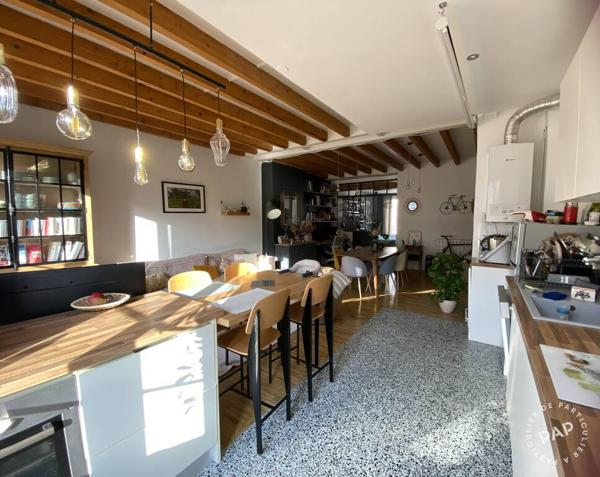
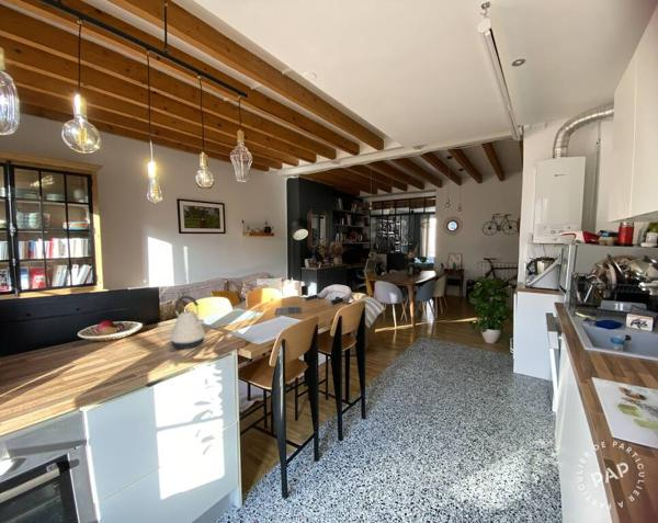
+ kettle [169,295,206,350]
